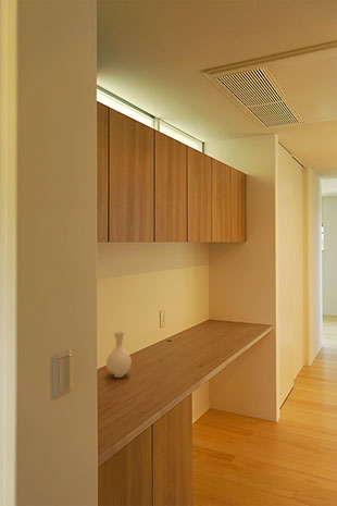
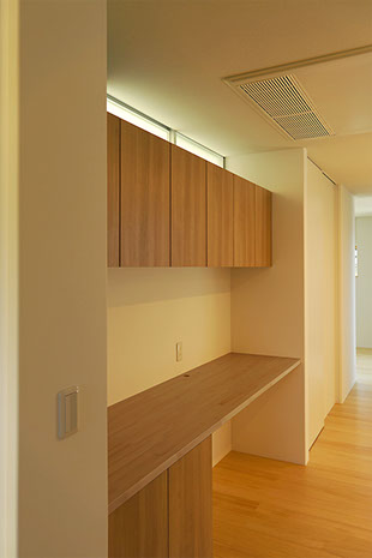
- vase [105,331,133,379]
